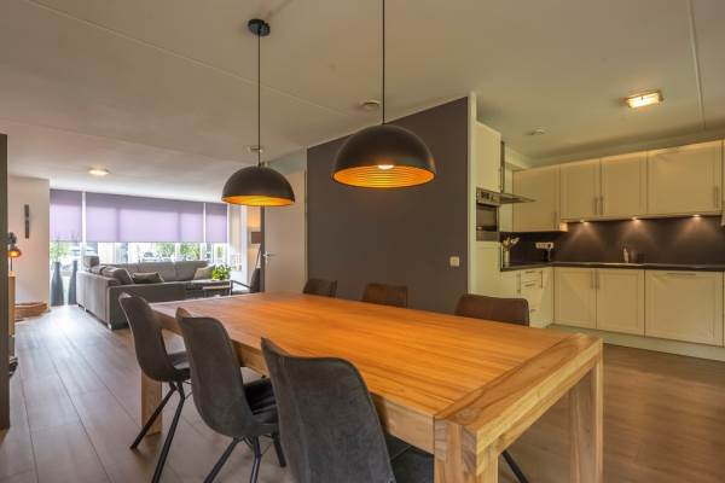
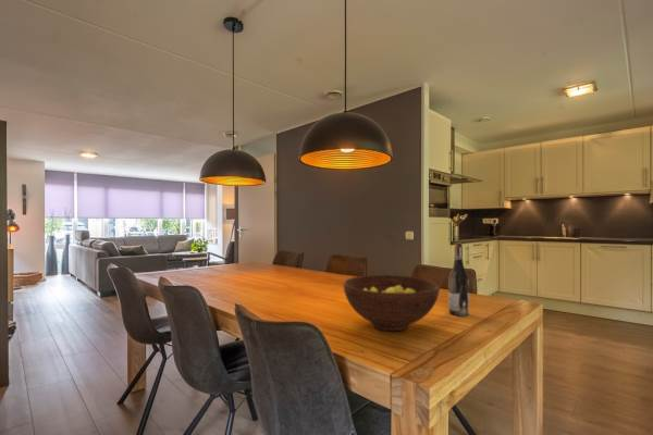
+ fruit bowl [343,274,441,332]
+ wine bottle [447,241,470,316]
